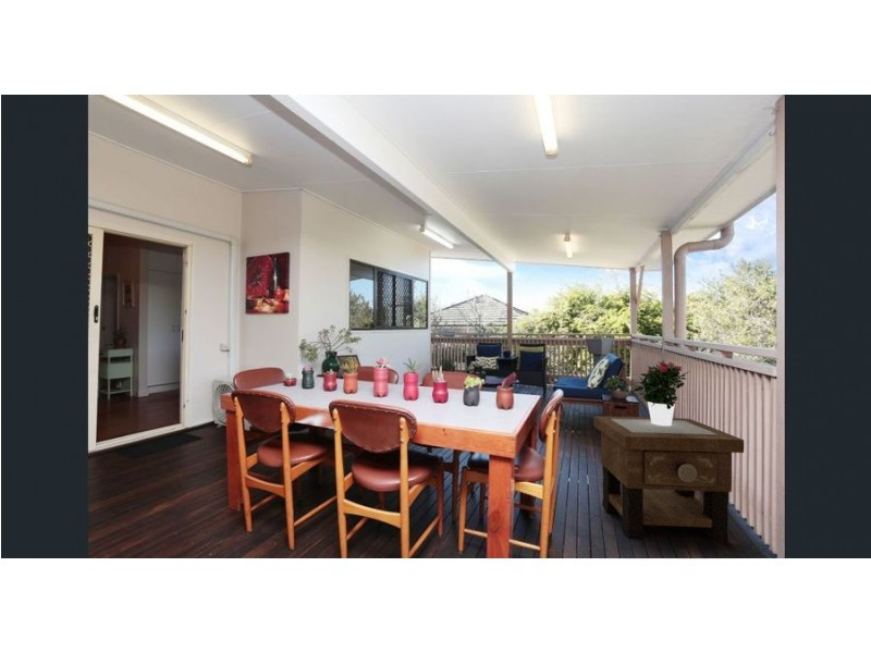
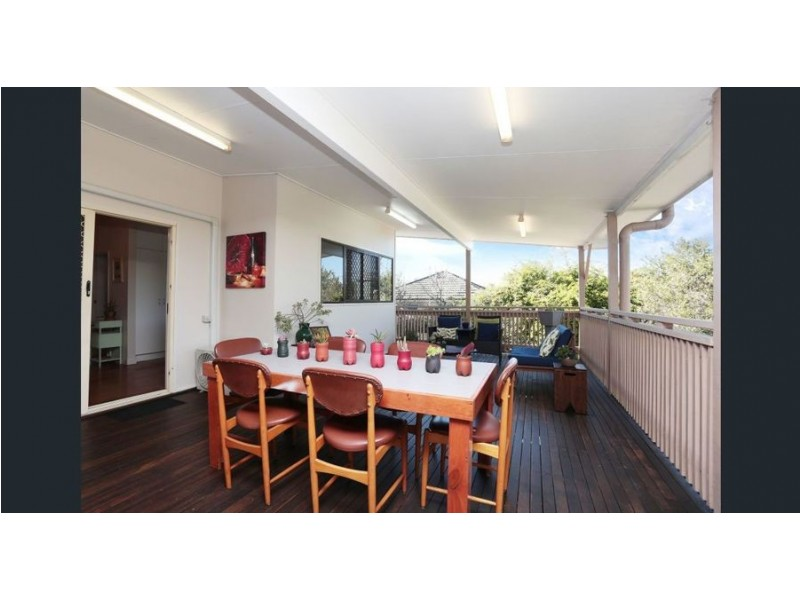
- side table [592,415,745,542]
- potted flower [633,360,691,426]
